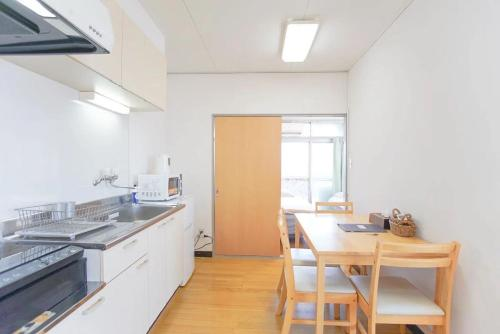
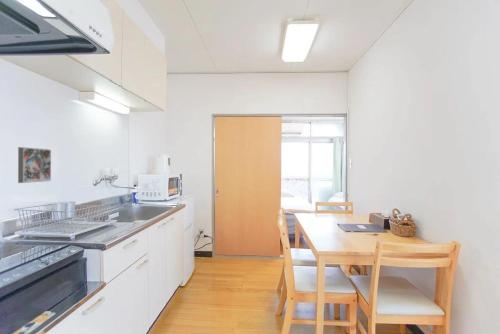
+ decorative tile [17,146,52,184]
